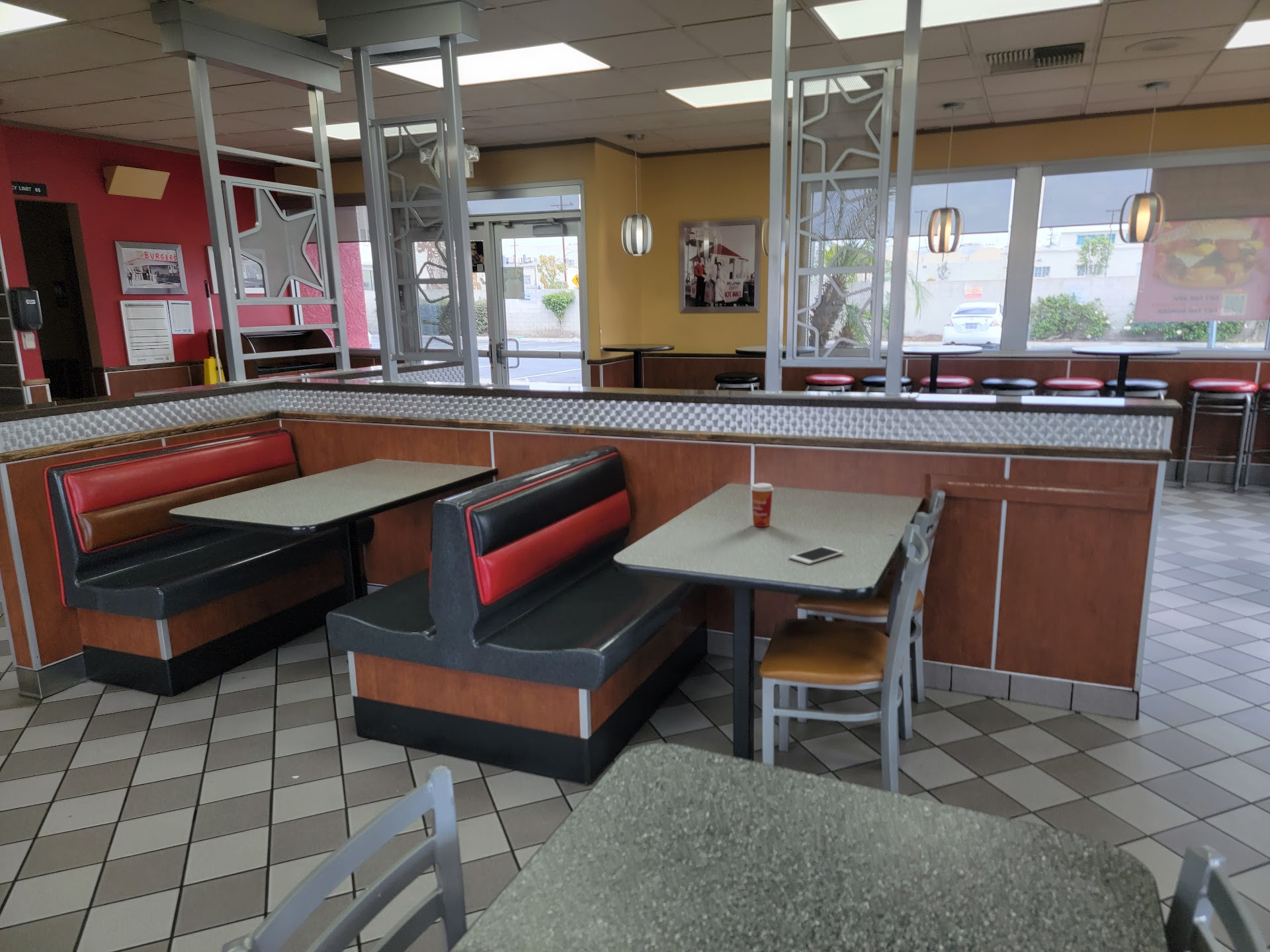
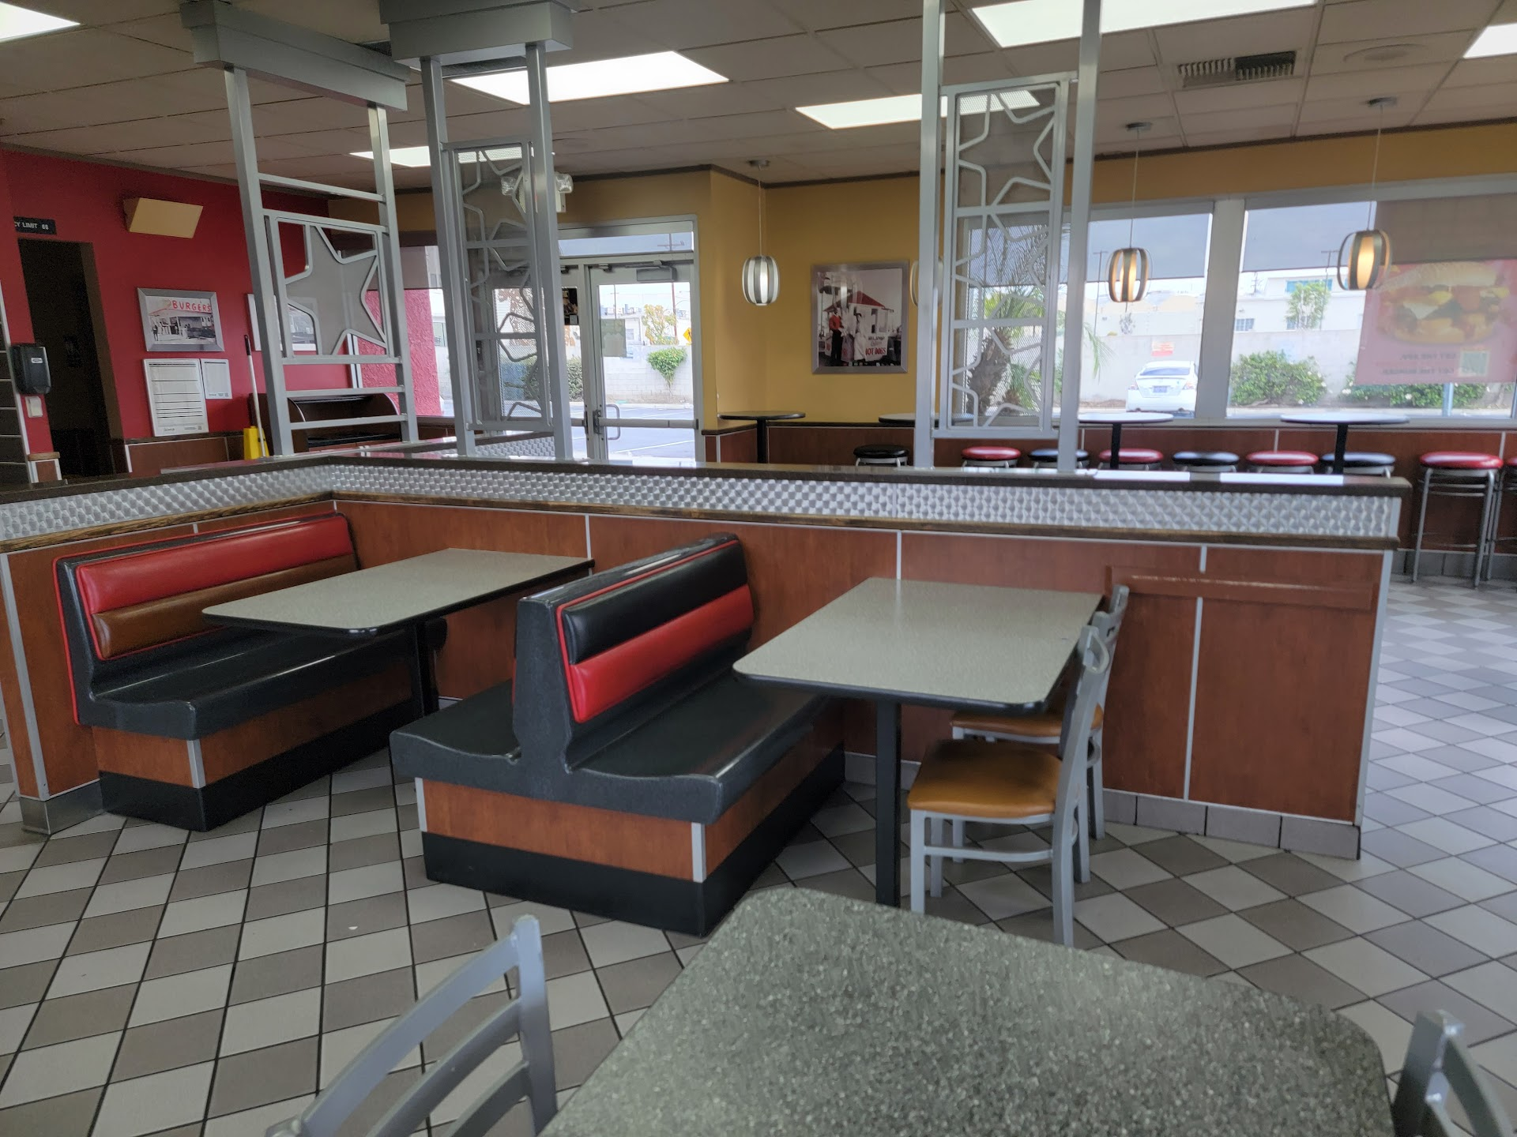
- cell phone [788,545,845,565]
- paper cup [750,483,774,528]
